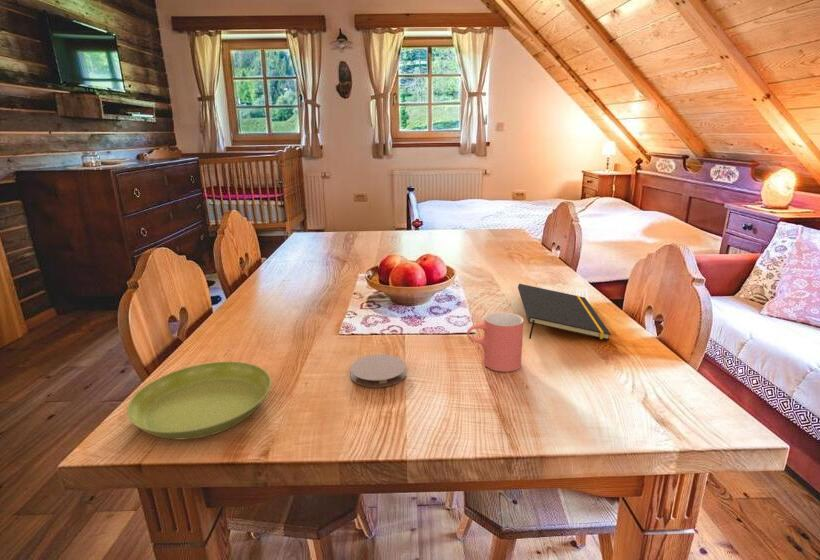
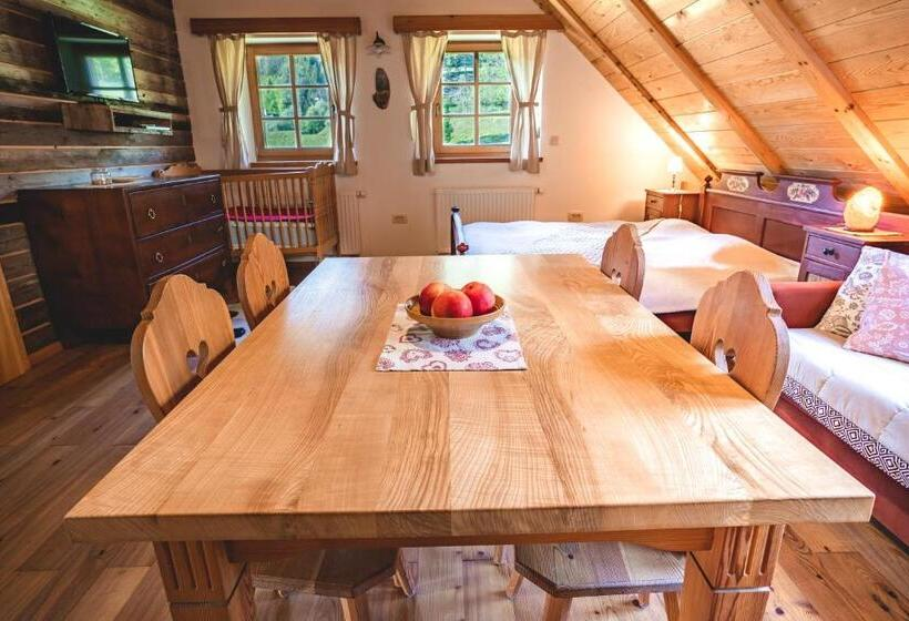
- coaster [349,353,407,389]
- notepad [517,283,612,341]
- cup [466,311,524,373]
- saucer [126,360,272,440]
